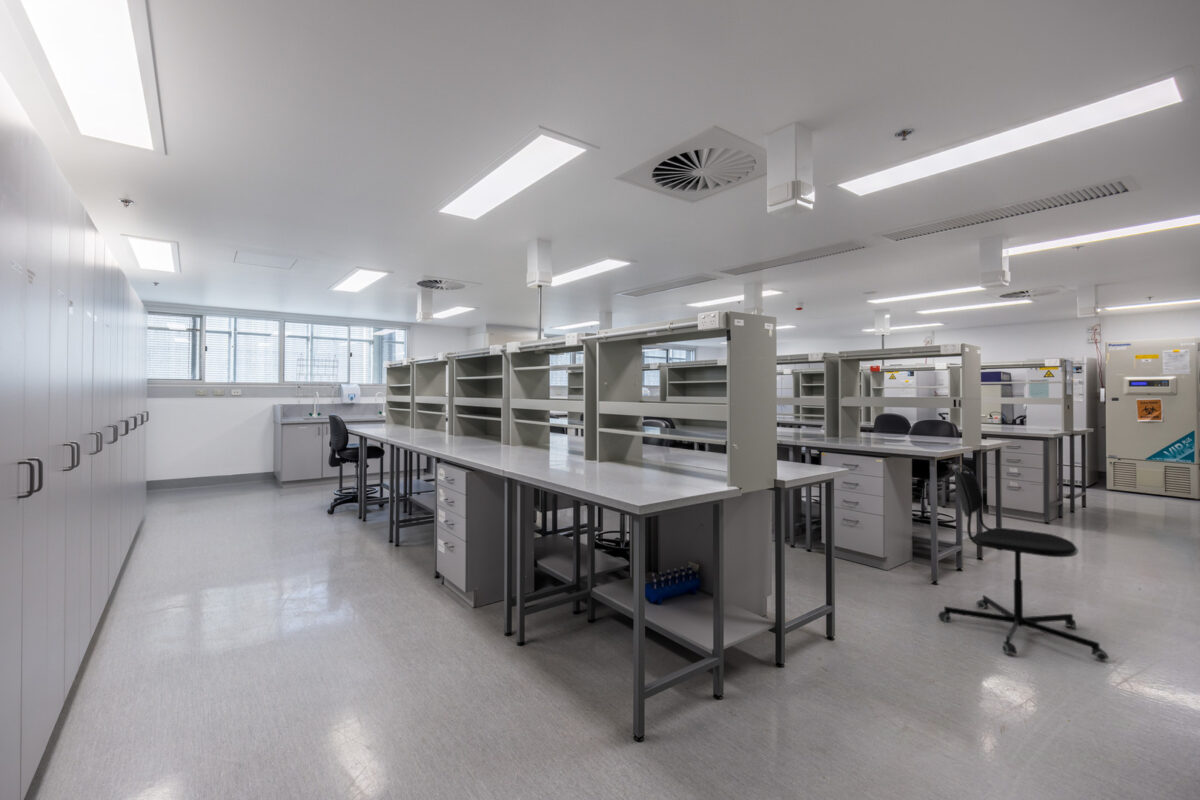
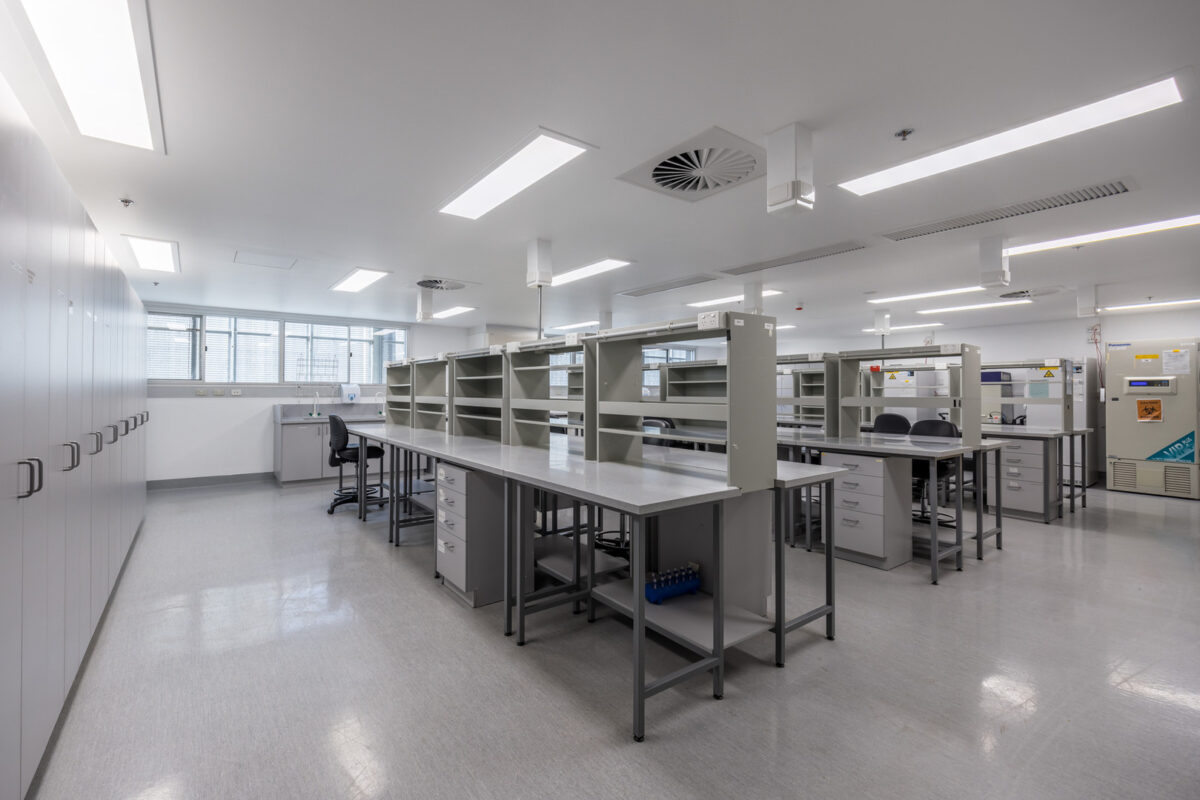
- office chair [937,464,1109,662]
